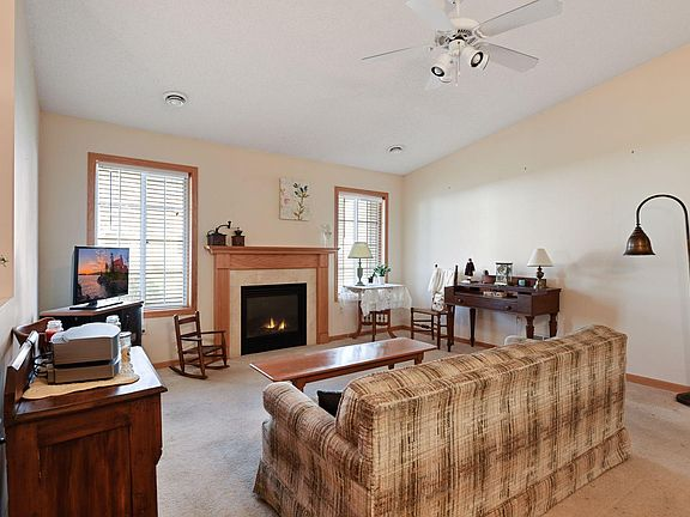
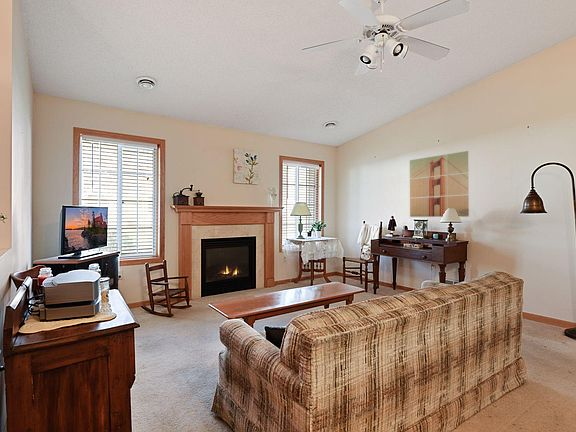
+ wall art [409,150,470,218]
